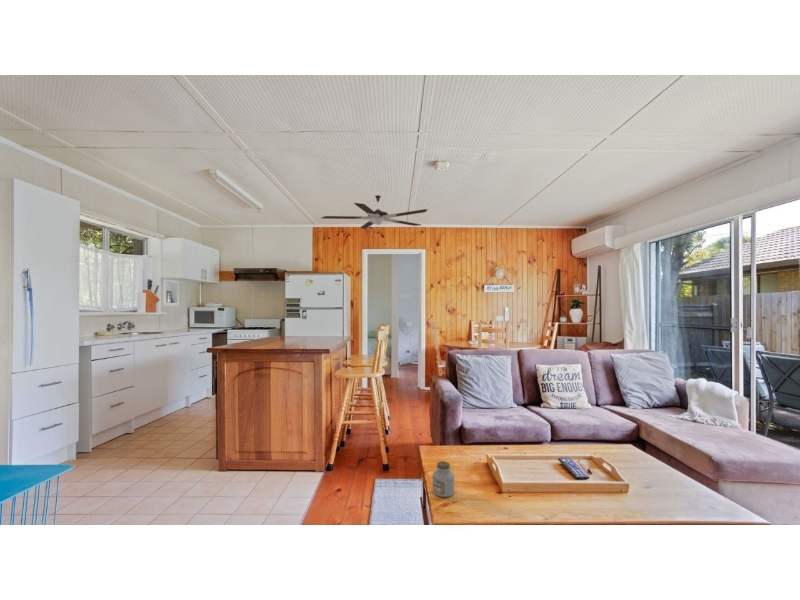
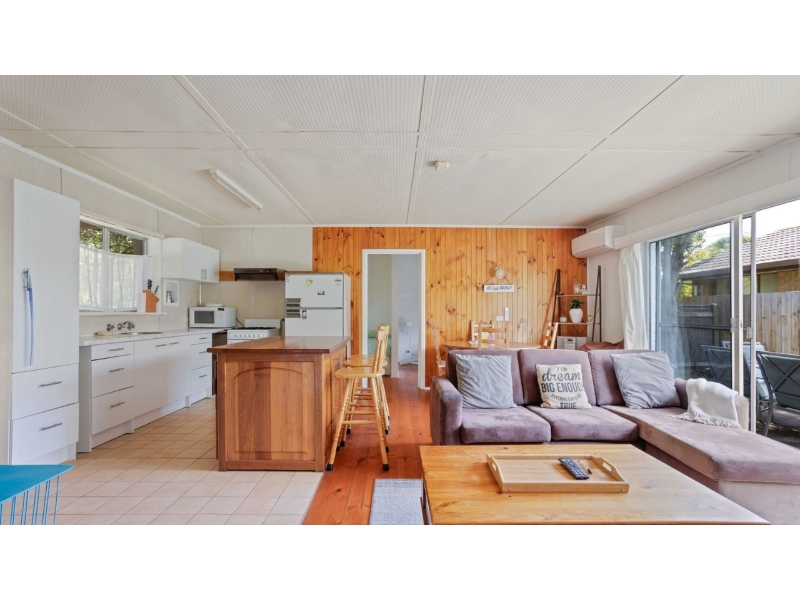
- jar [432,460,455,498]
- ceiling fan [321,194,428,230]
